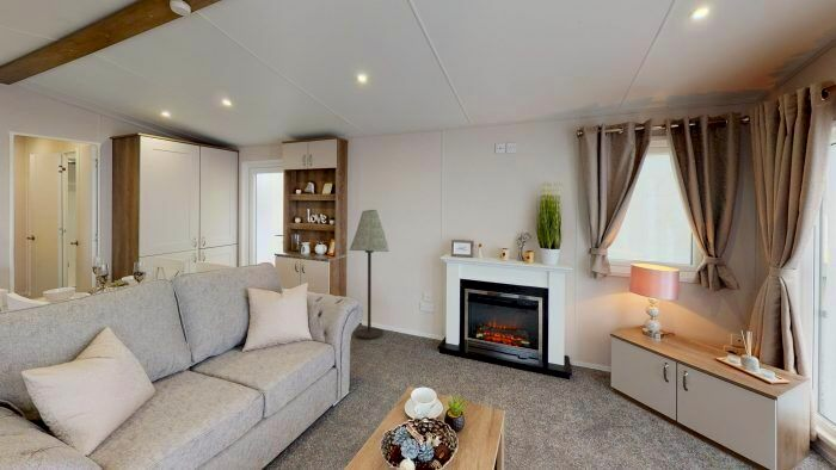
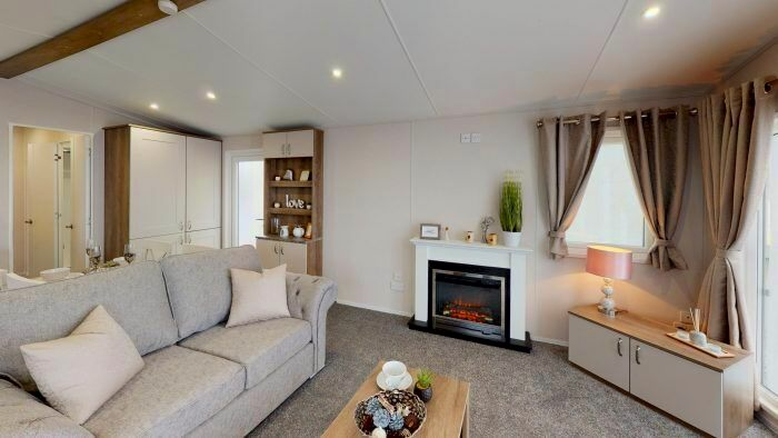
- floor lamp [349,209,391,340]
